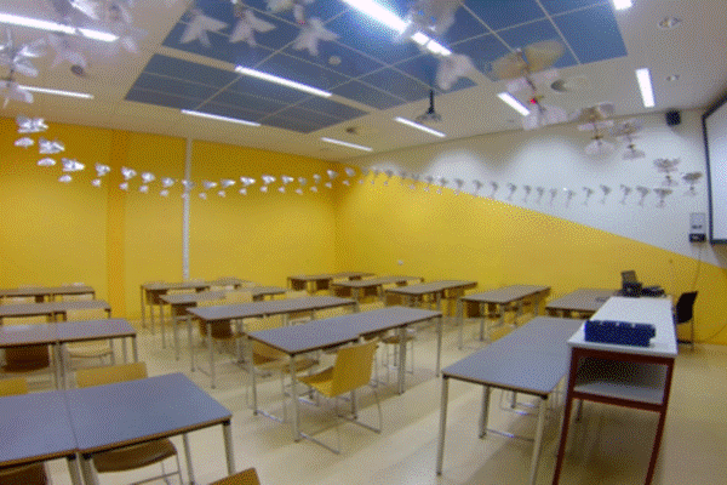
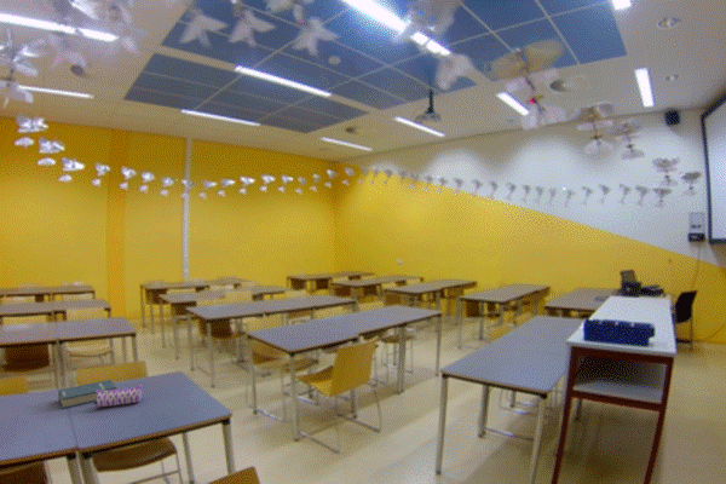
+ pencil case [92,384,143,409]
+ hardback book [57,379,117,410]
